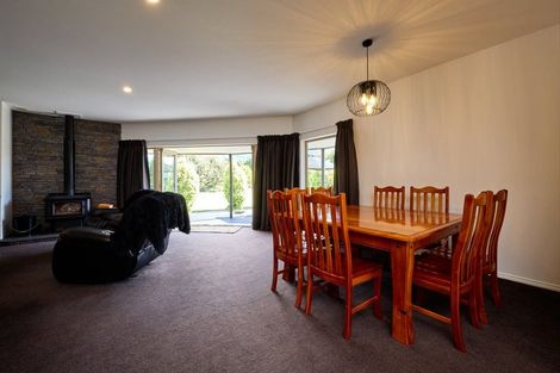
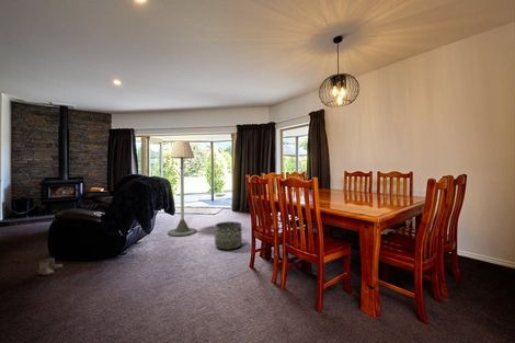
+ basket [214,220,243,251]
+ floor lamp [167,140,197,238]
+ boots [37,256,64,276]
